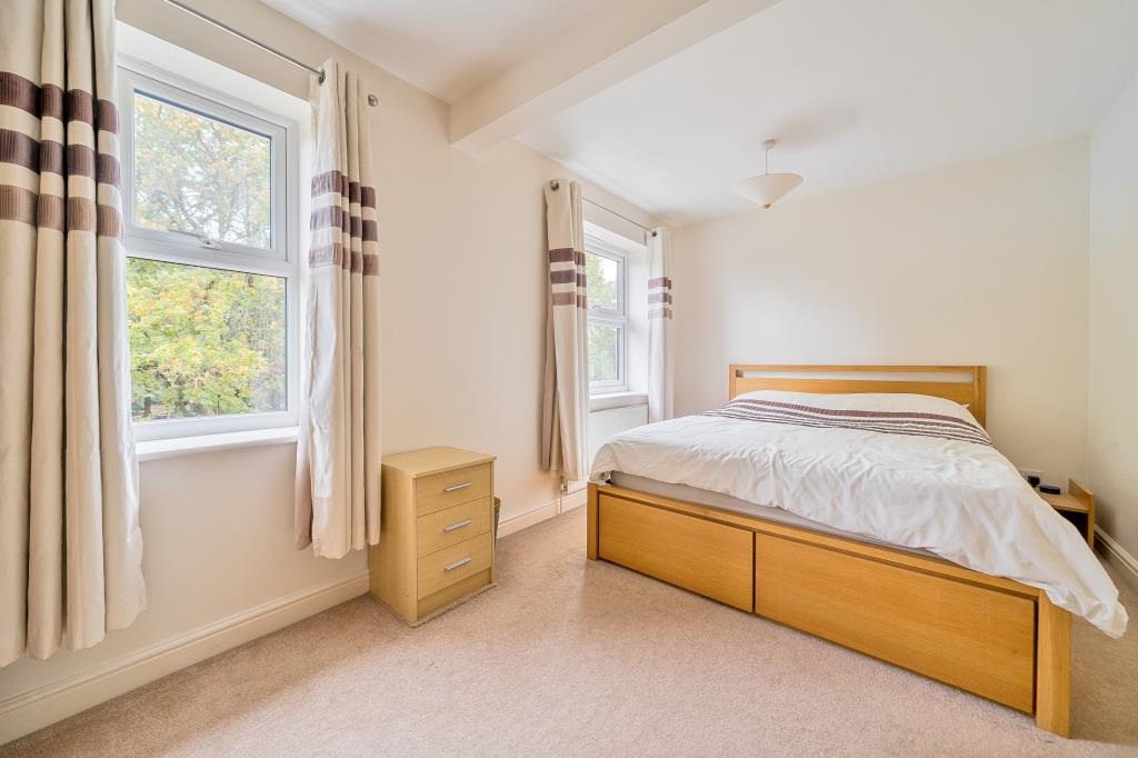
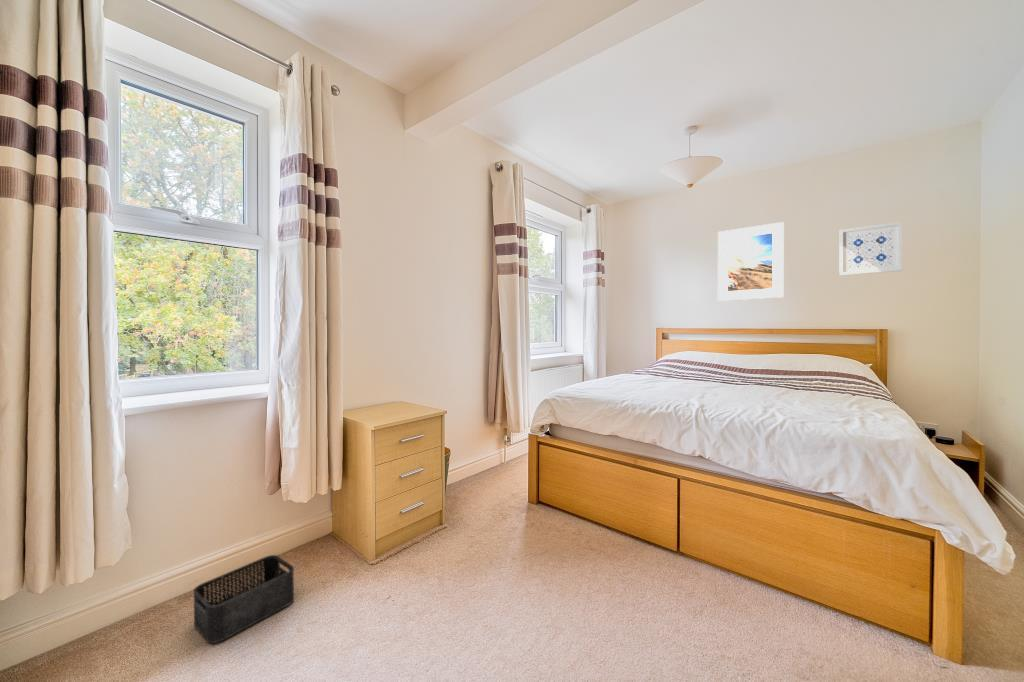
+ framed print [717,221,785,302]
+ storage bin [192,554,295,644]
+ wall art [838,221,903,277]
